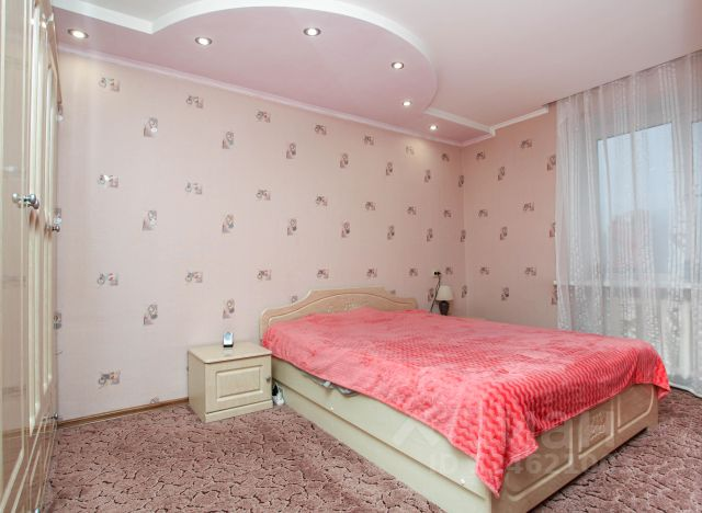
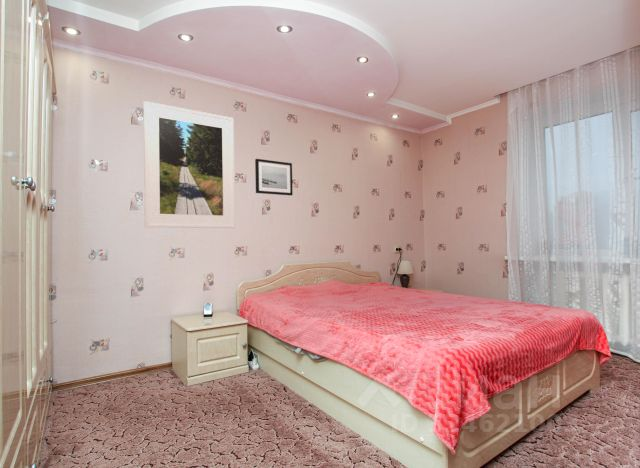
+ wall art [254,158,294,196]
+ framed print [143,100,236,229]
